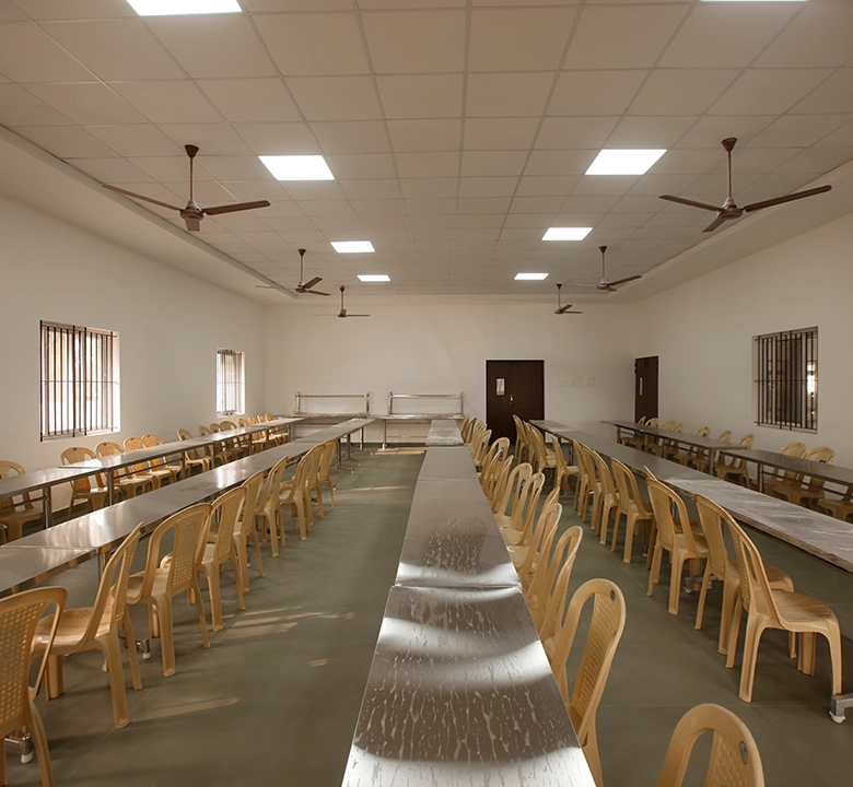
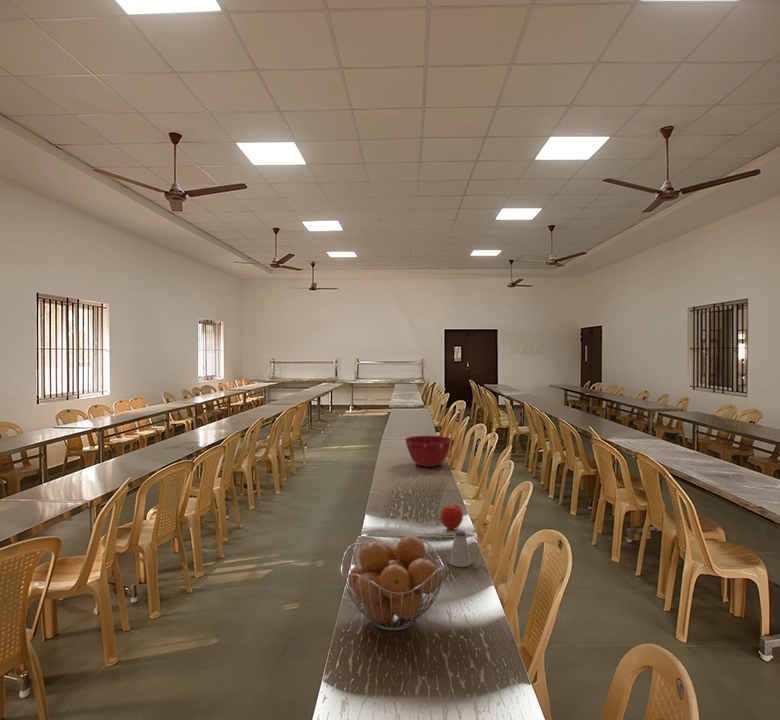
+ apple [439,503,464,531]
+ saltshaker [449,530,472,568]
+ mixing bowl [404,435,453,468]
+ fruit basket [340,534,447,632]
